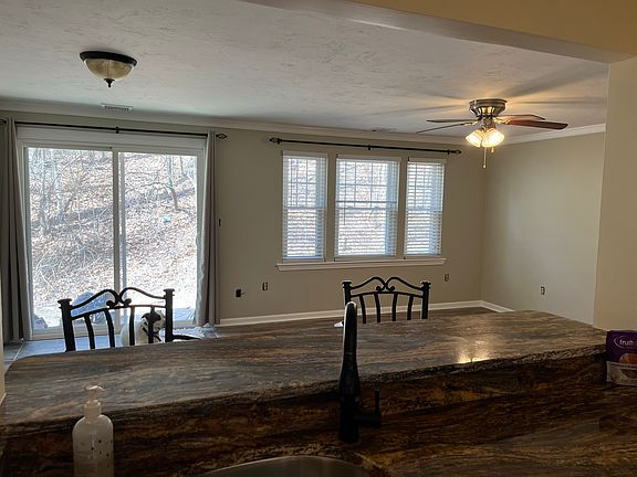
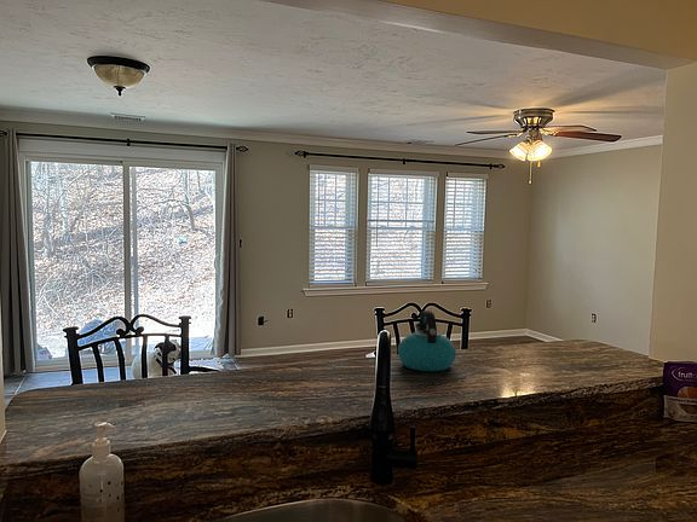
+ kettle [397,309,457,372]
